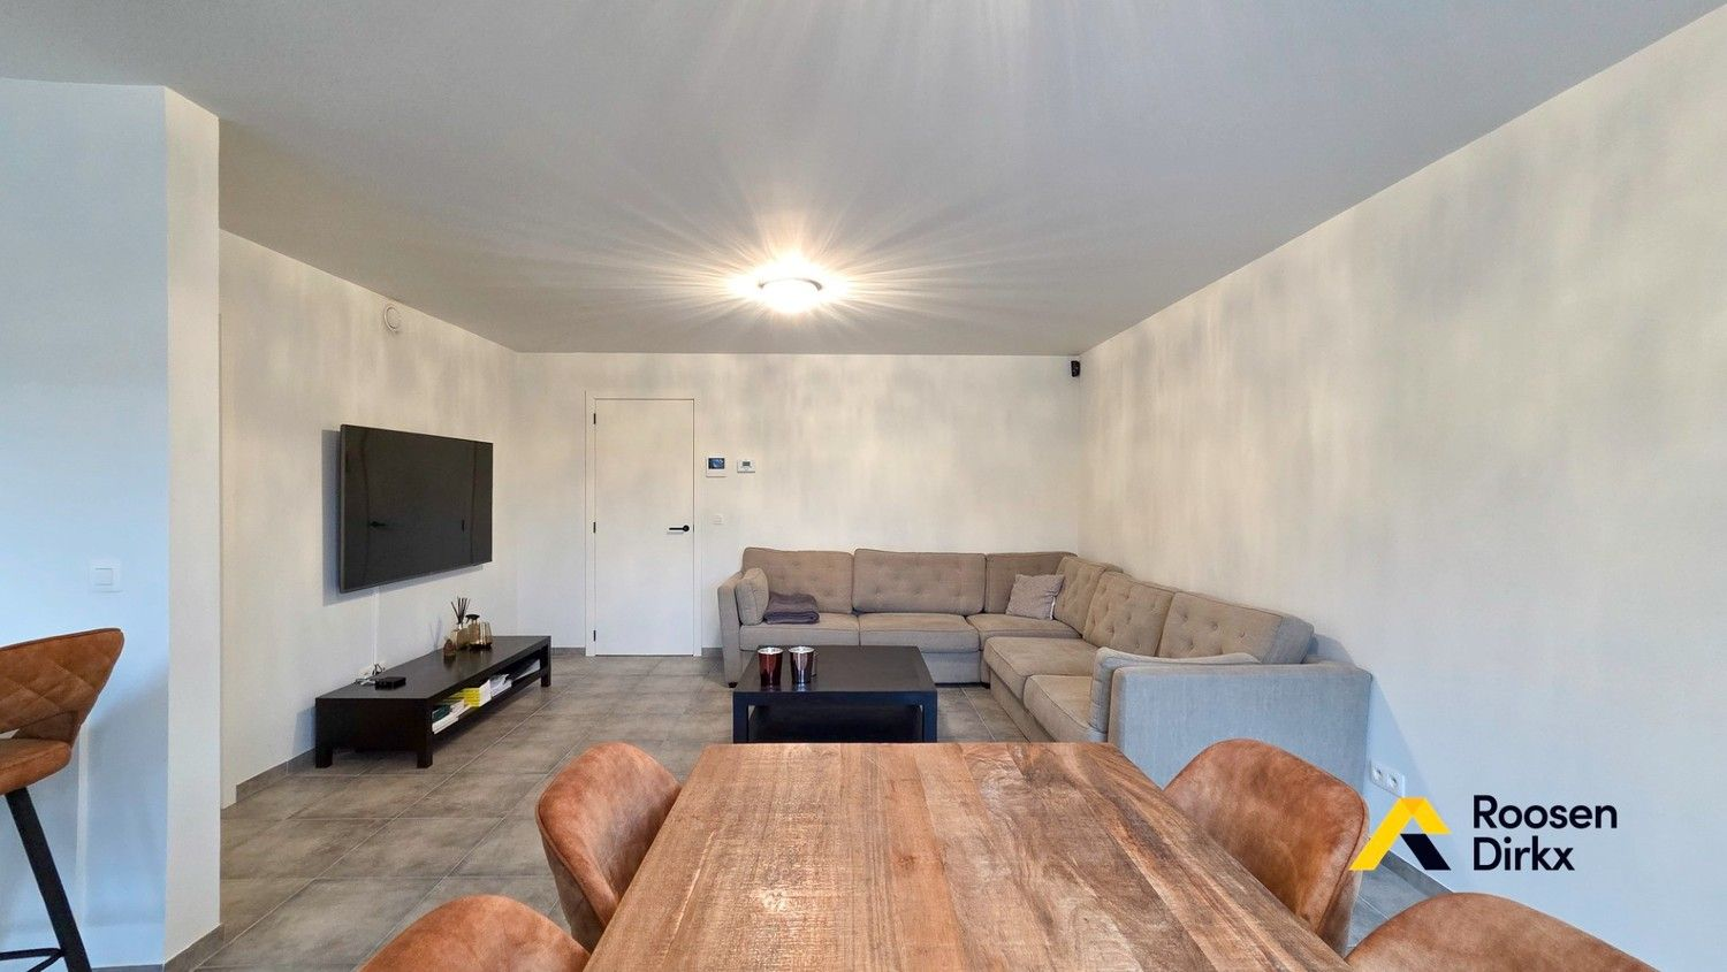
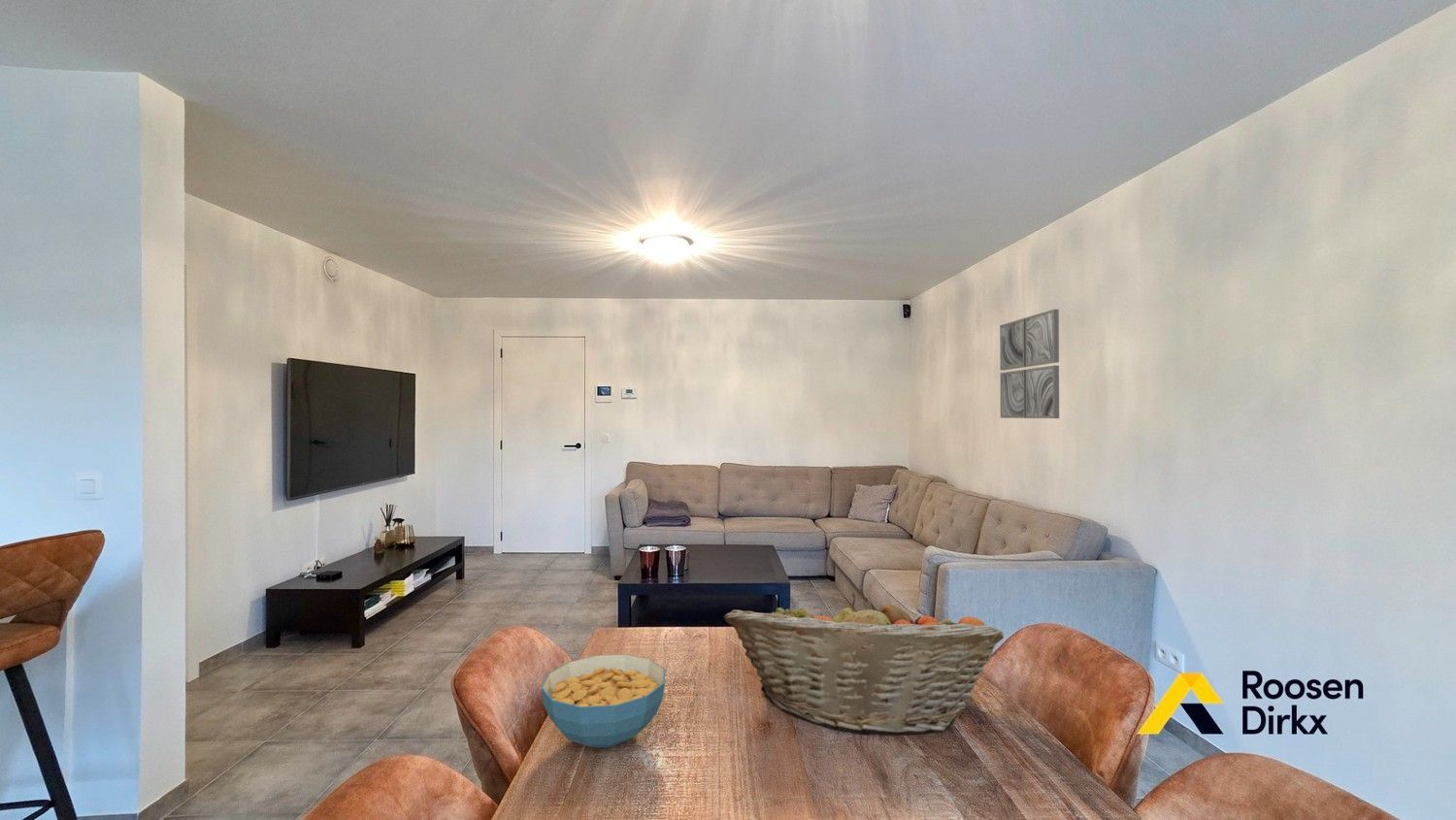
+ fruit basket [723,592,1005,736]
+ wall art [999,309,1060,419]
+ cereal bowl [540,653,666,749]
